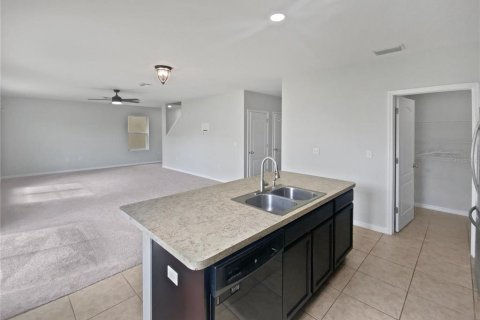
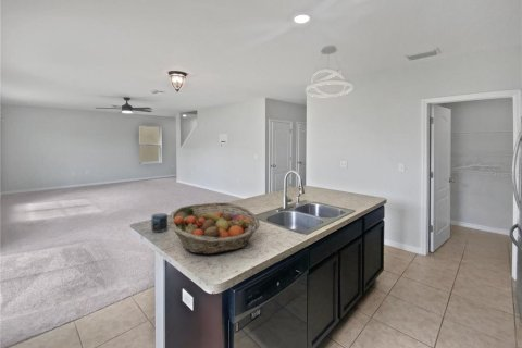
+ pendant light [304,45,353,98]
+ fruit basket [167,201,261,256]
+ mug [151,212,171,233]
